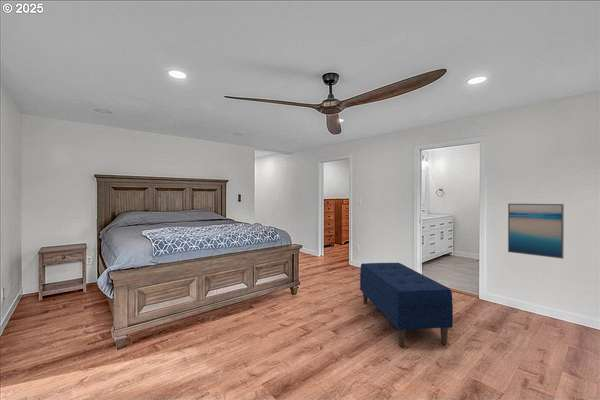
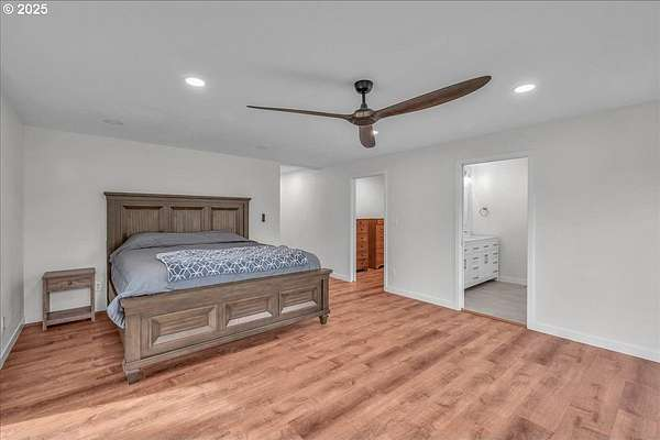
- wall art [507,203,565,260]
- bench [359,262,454,348]
